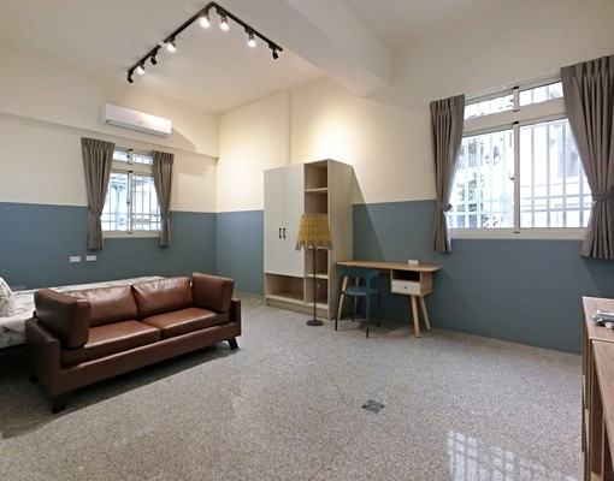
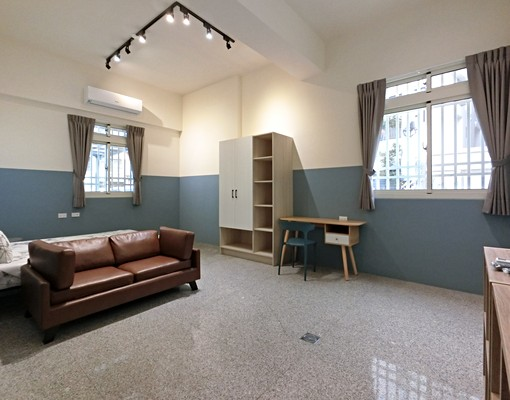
- floor lamp [294,213,335,327]
